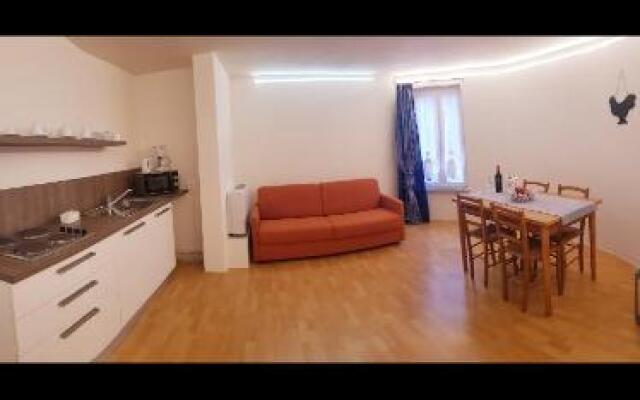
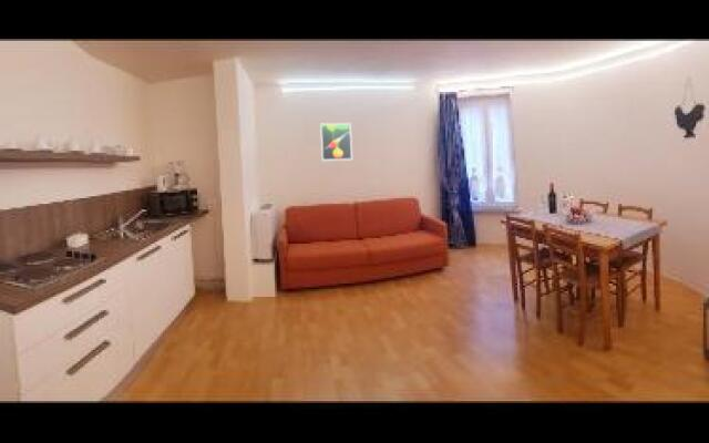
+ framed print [319,122,353,162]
